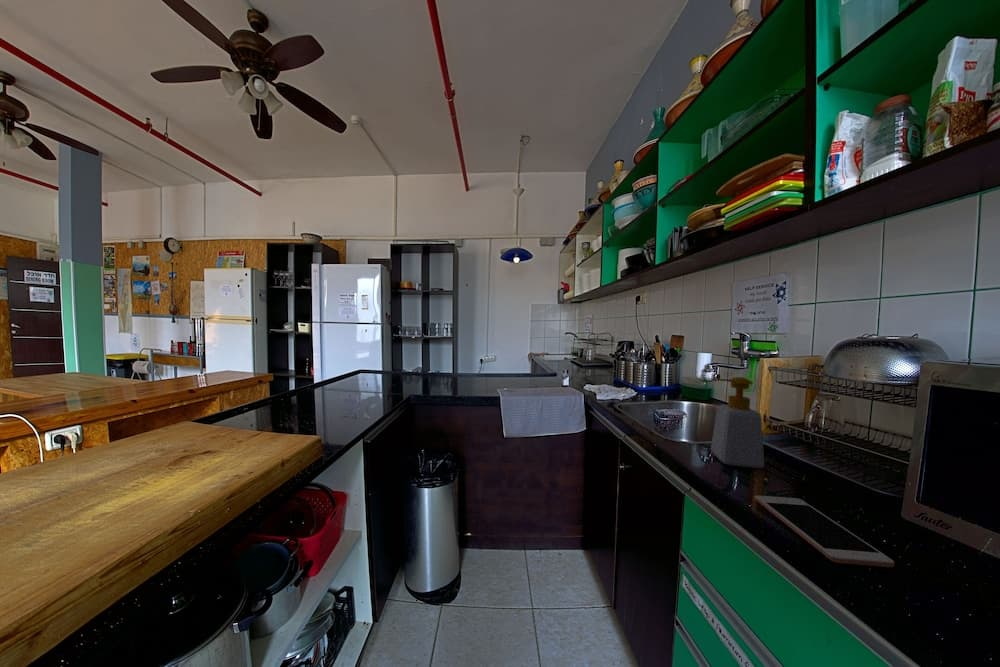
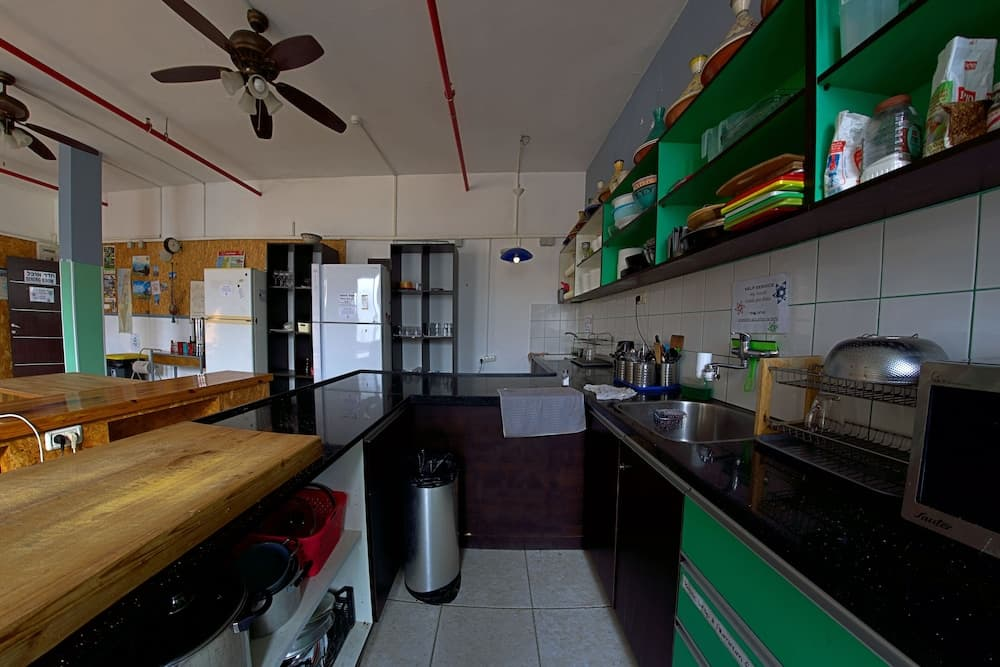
- cell phone [754,495,895,568]
- soap bottle [700,376,765,469]
